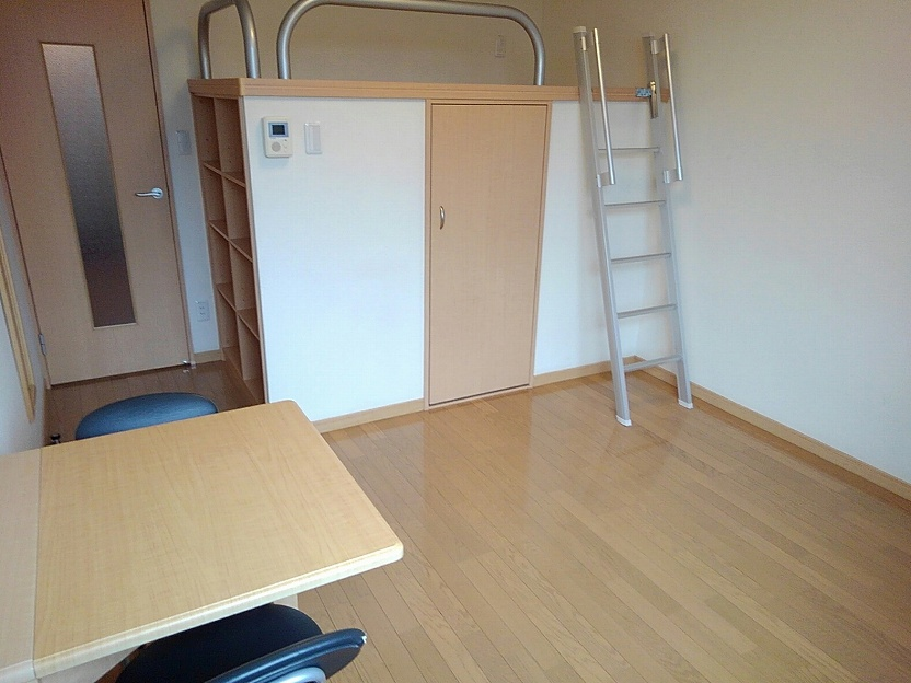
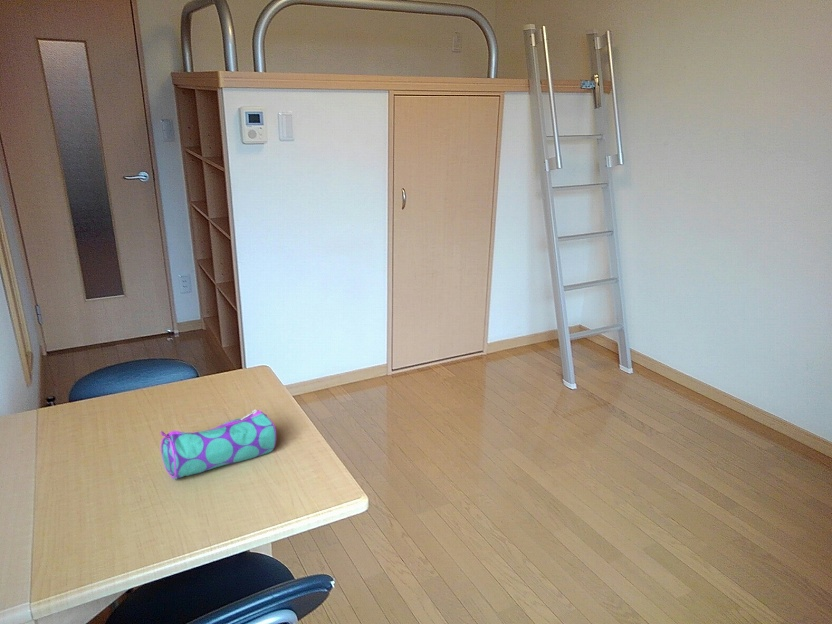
+ pencil case [159,408,277,480]
